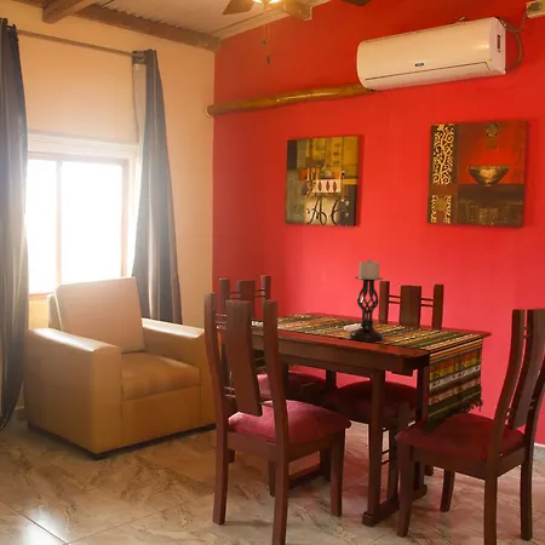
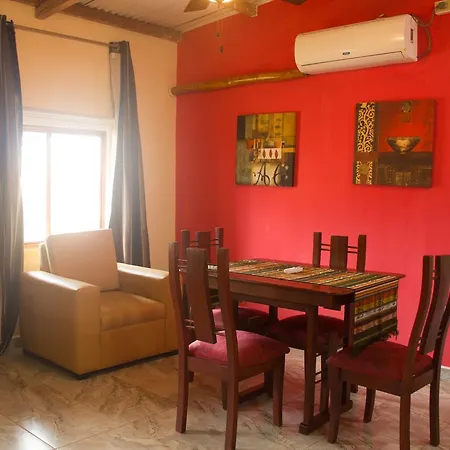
- candle holder [348,258,385,343]
